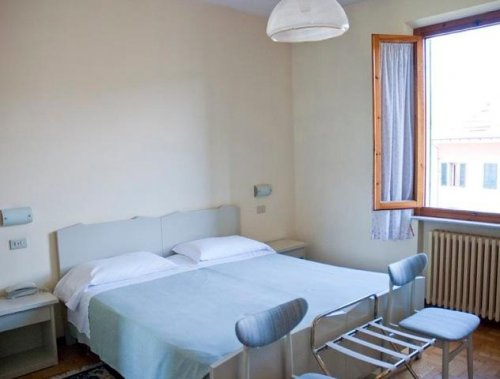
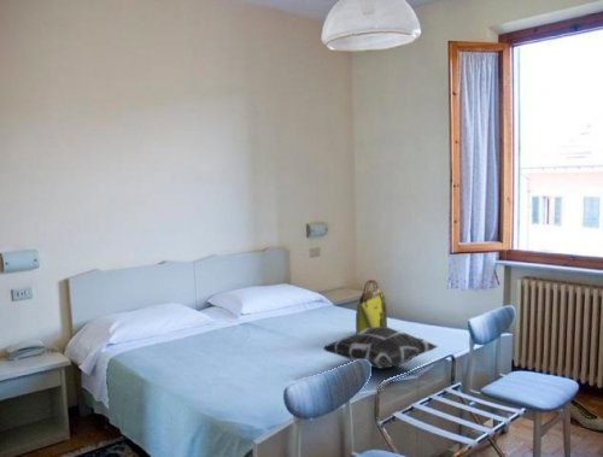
+ shoe [569,398,603,432]
+ decorative pillow [322,326,439,370]
+ tote bag [355,279,388,334]
